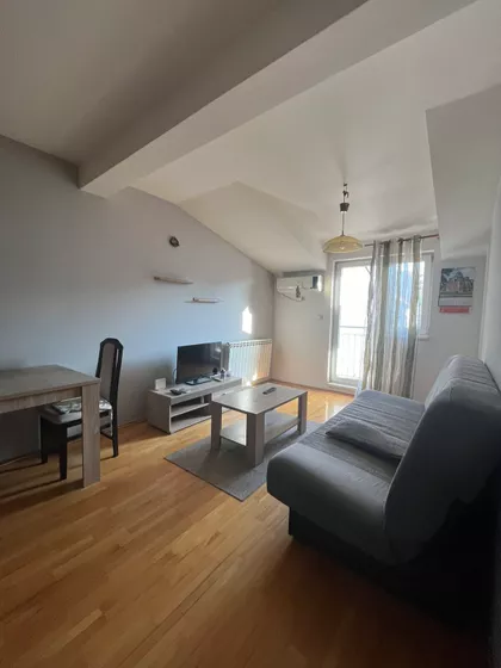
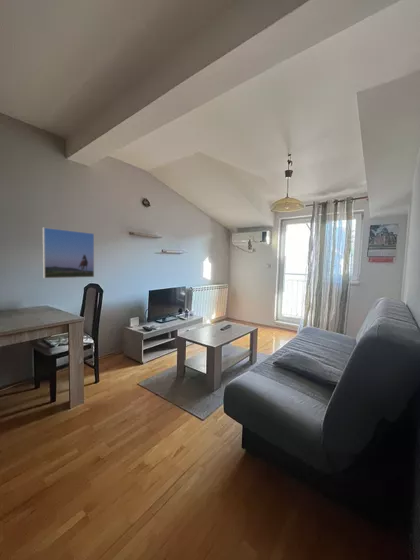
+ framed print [42,227,95,279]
